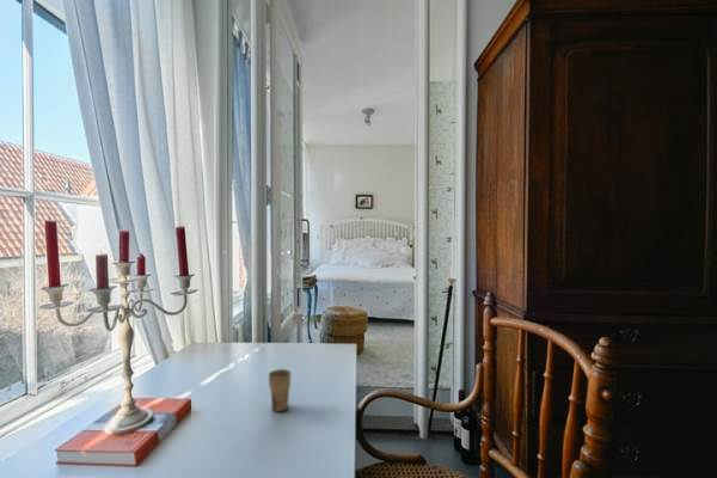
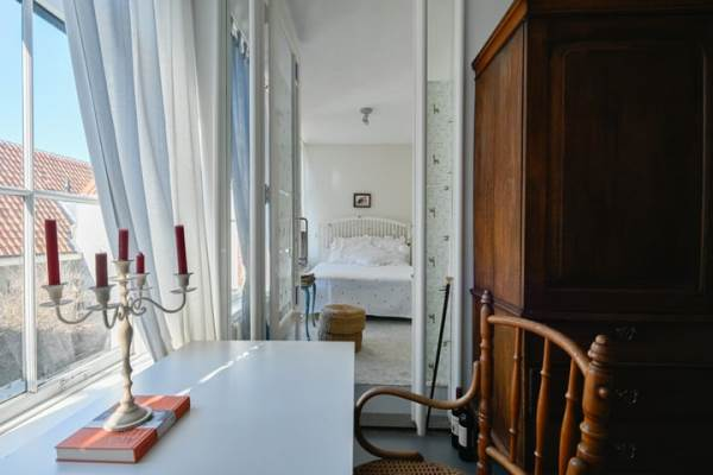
- cup [268,367,292,412]
